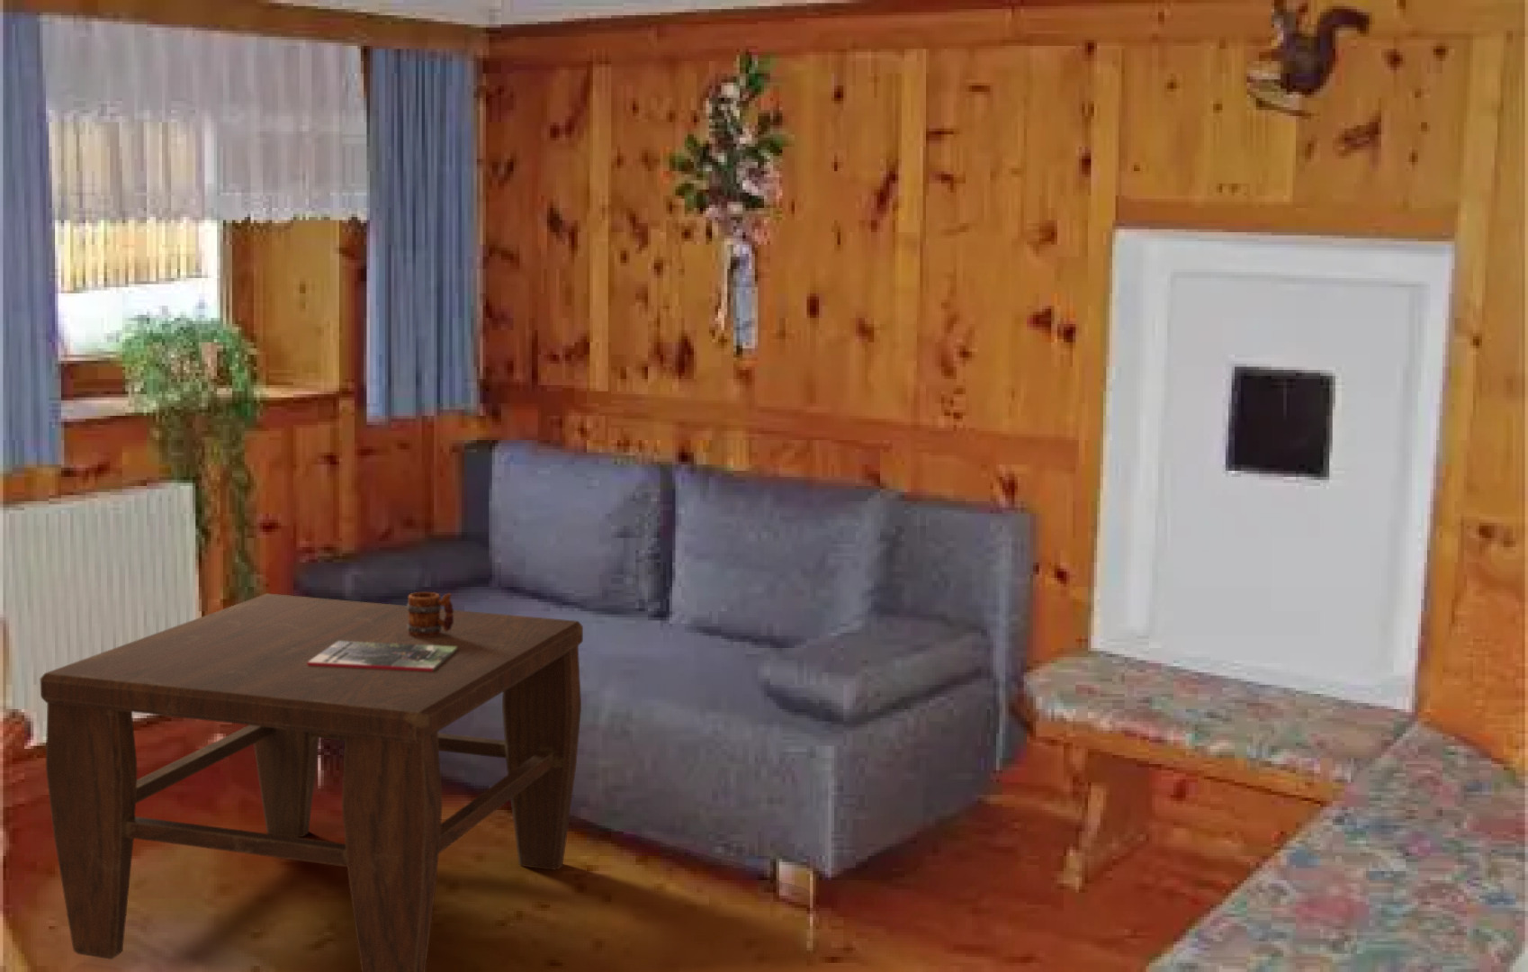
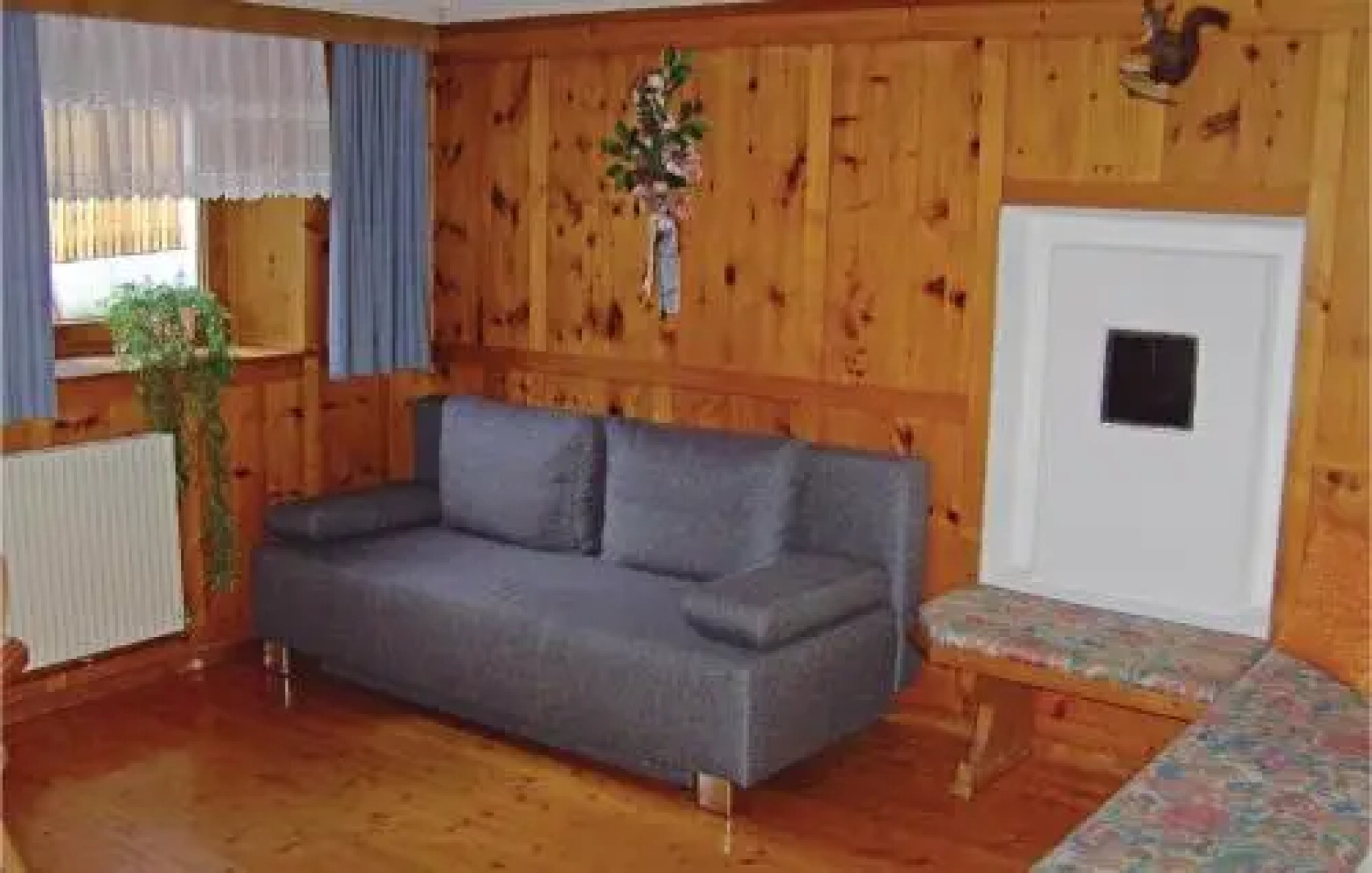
- coffee table [39,593,584,972]
- magazine [307,641,457,671]
- mug [405,591,454,637]
